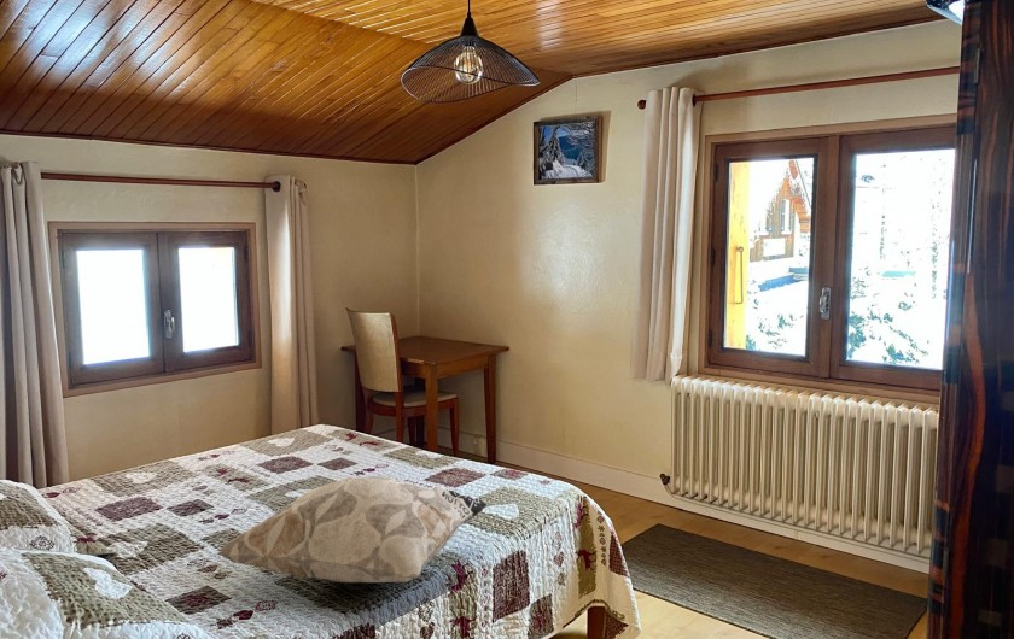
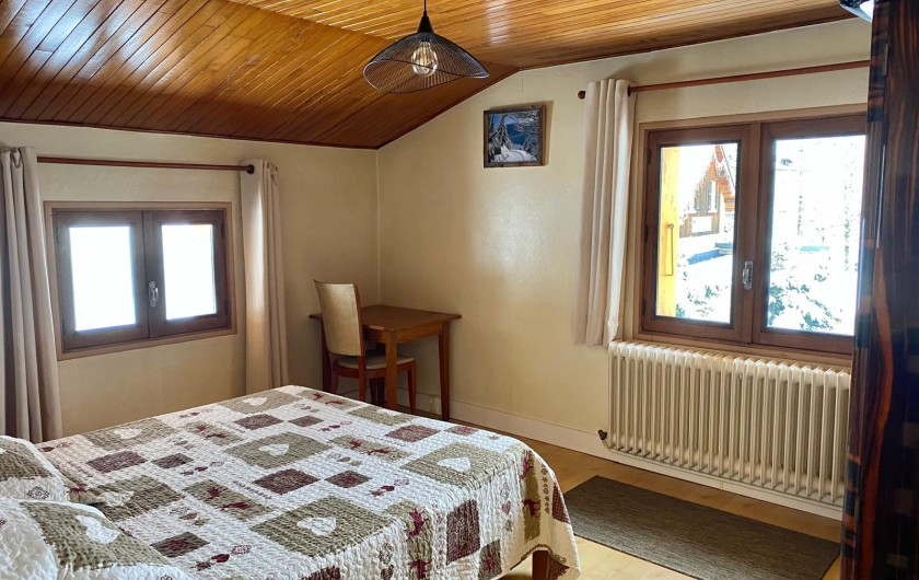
- decorative pillow [216,475,489,584]
